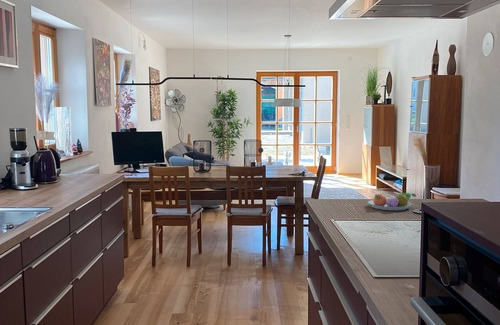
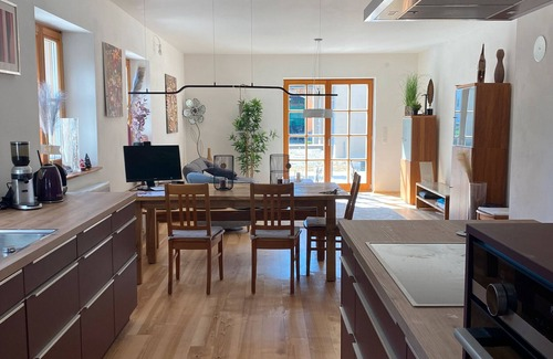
- fruit bowl [367,191,417,211]
